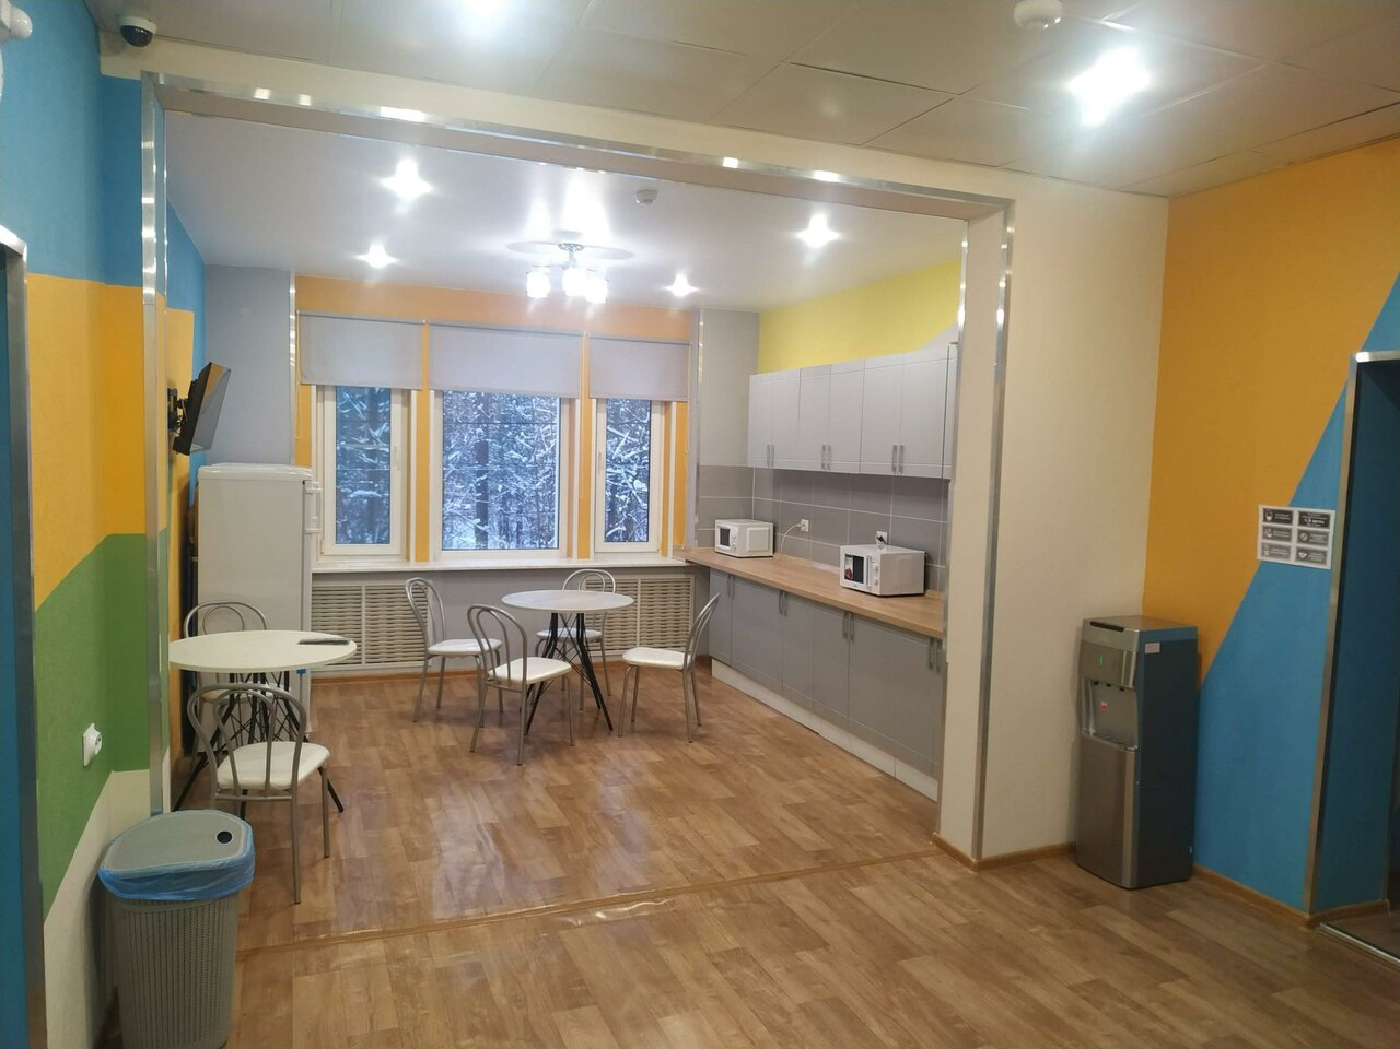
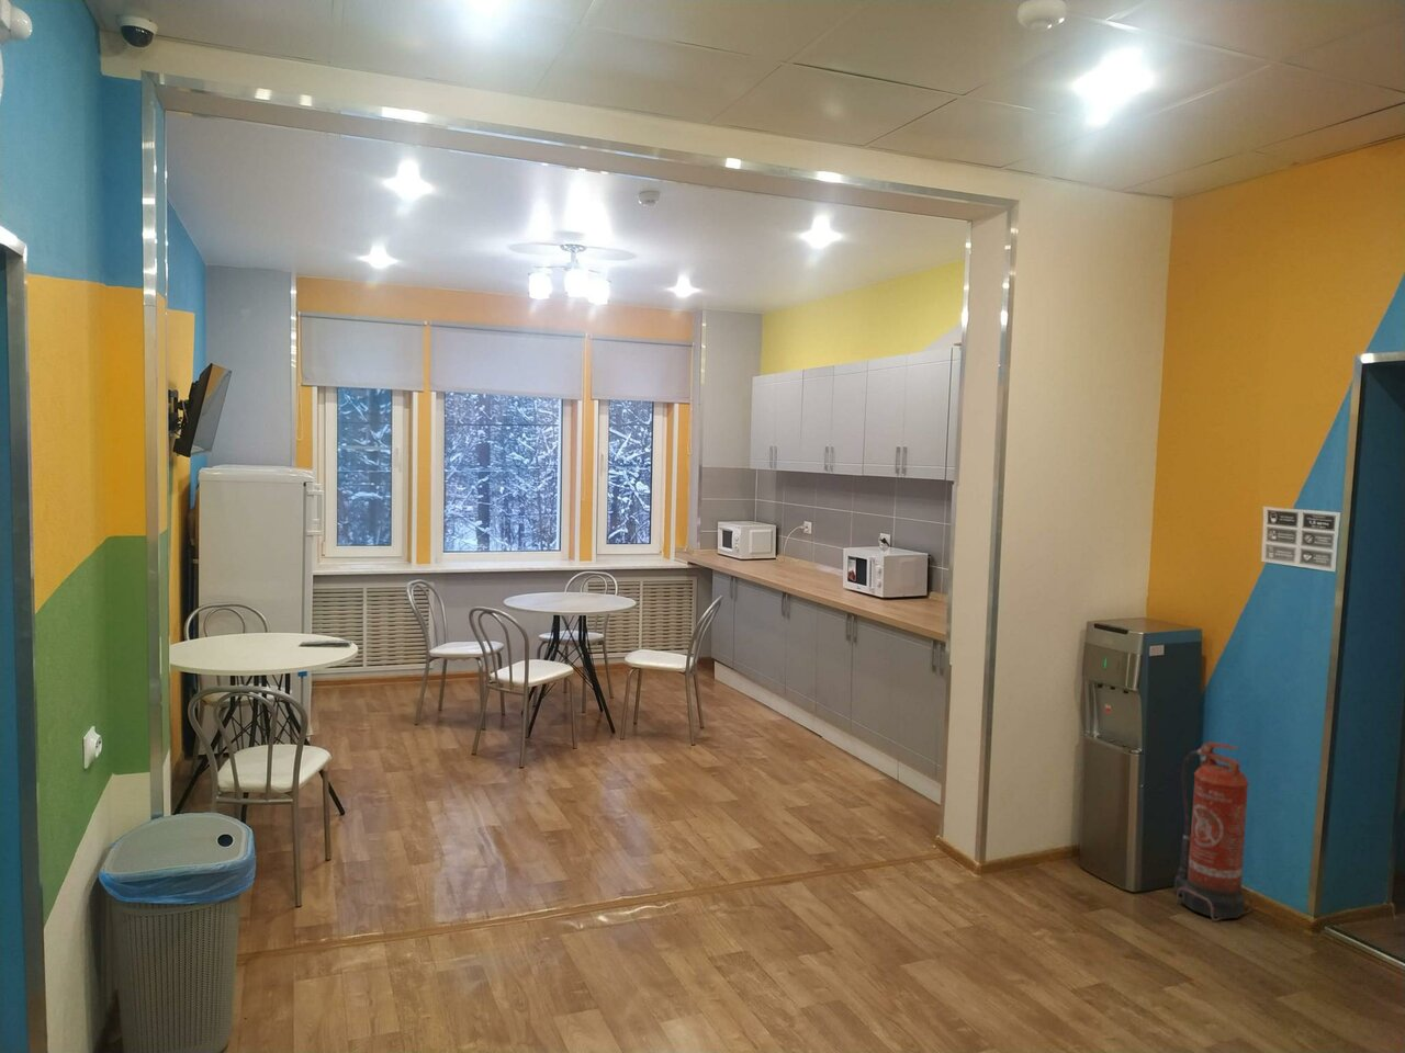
+ fire extinguisher [1174,740,1253,922]
